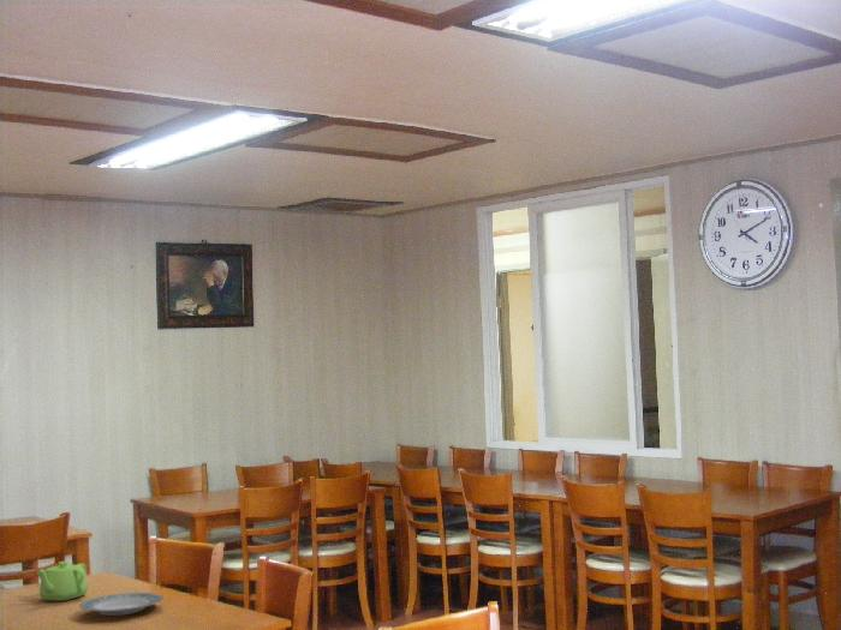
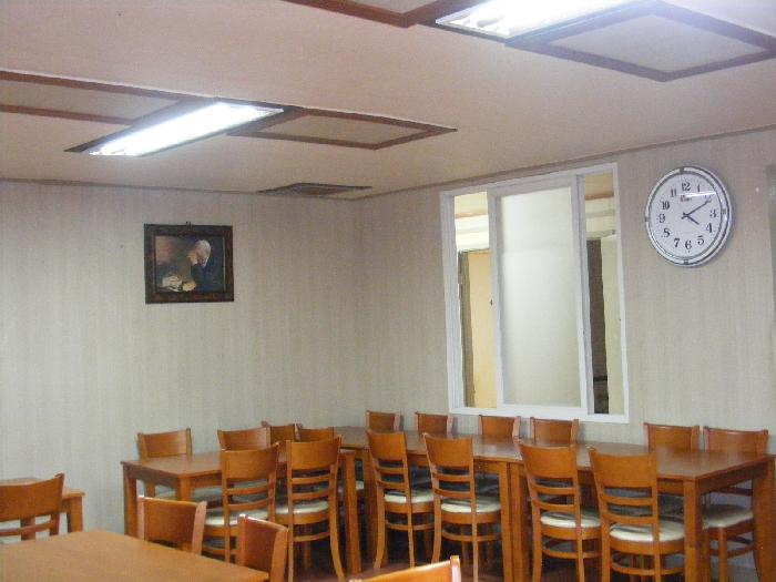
- teapot [36,560,89,602]
- plate [78,592,165,617]
